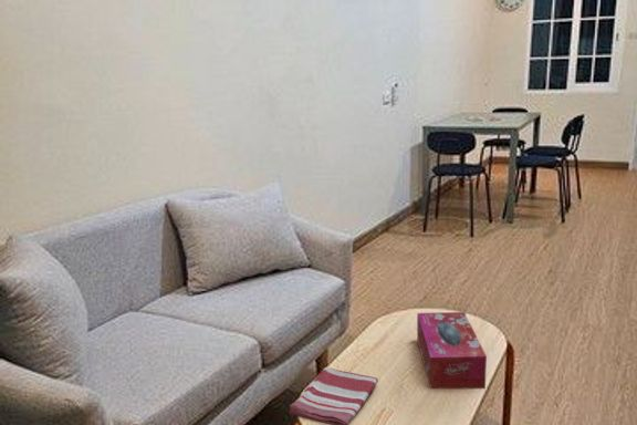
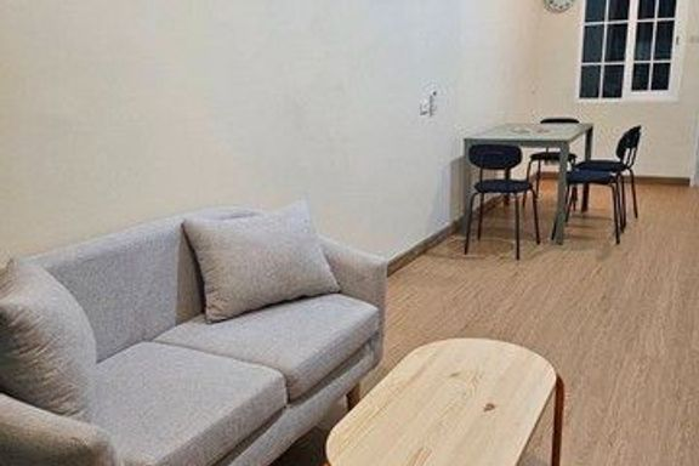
- dish towel [289,366,379,425]
- tissue box [416,311,488,390]
